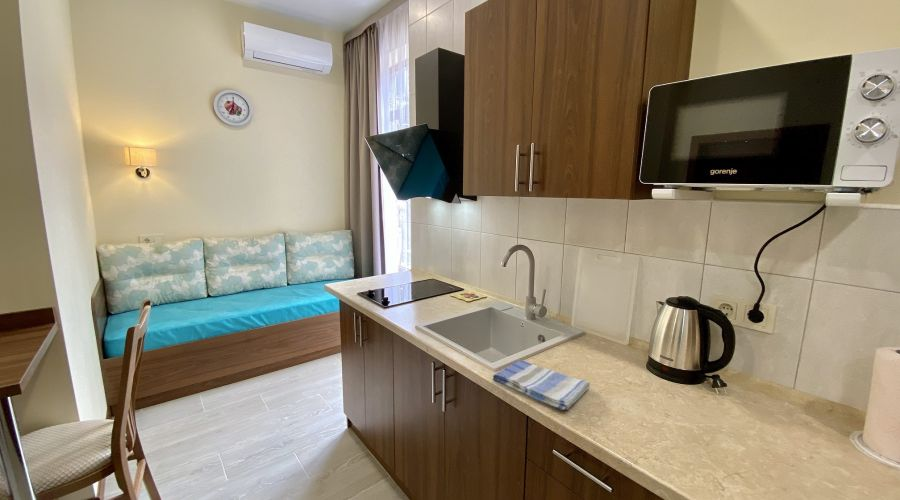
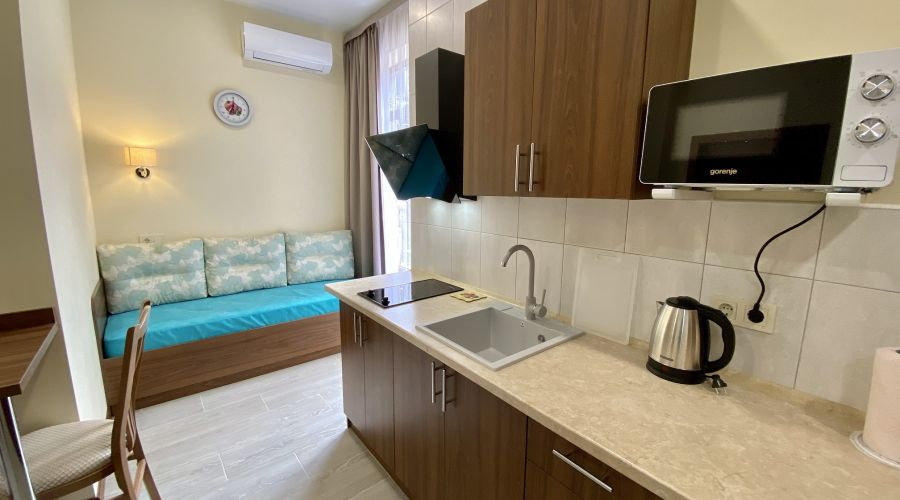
- dish towel [492,359,591,411]
